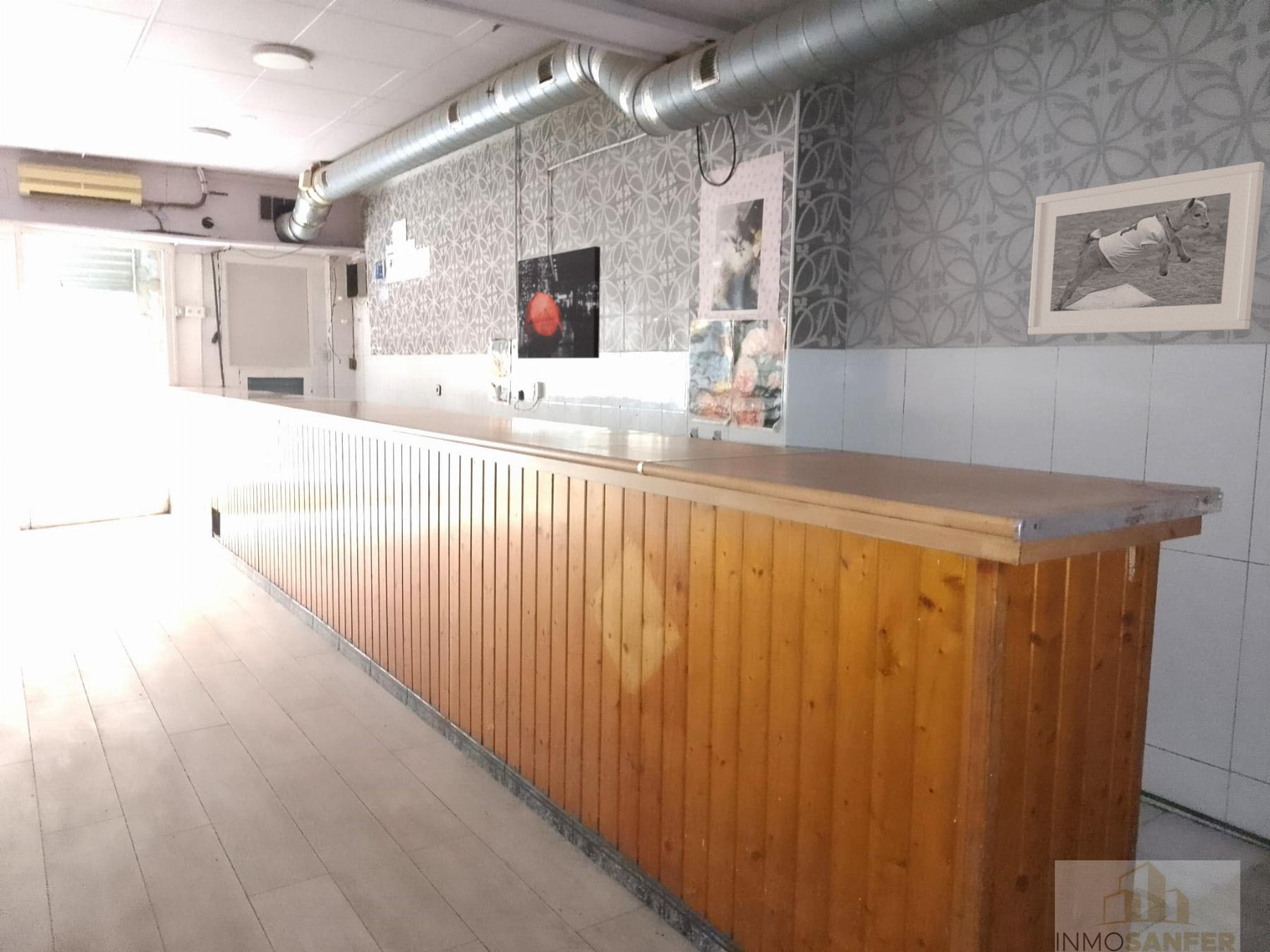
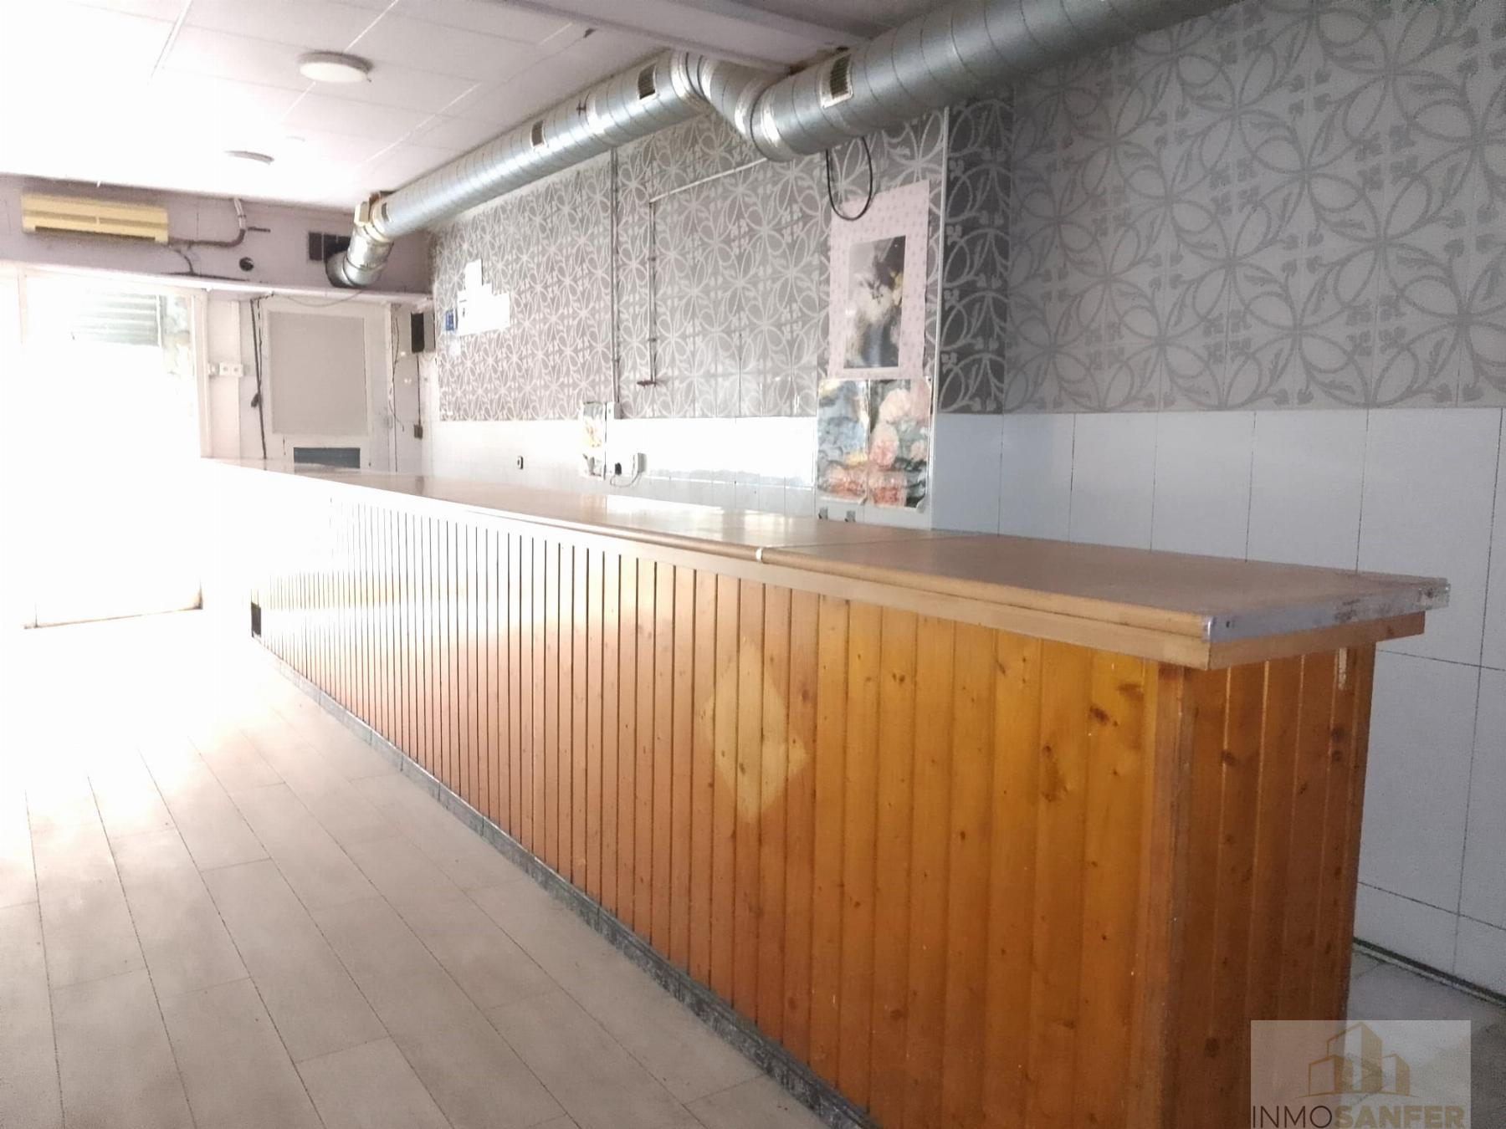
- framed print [1027,161,1265,336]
- wall art [517,245,601,359]
